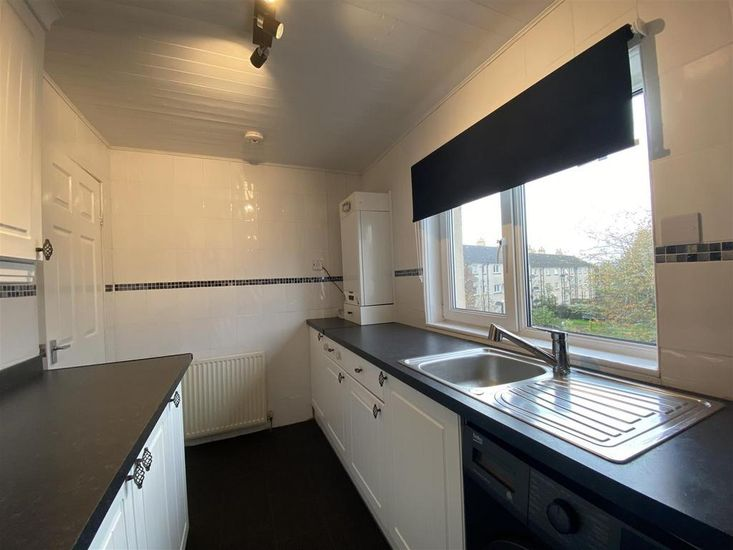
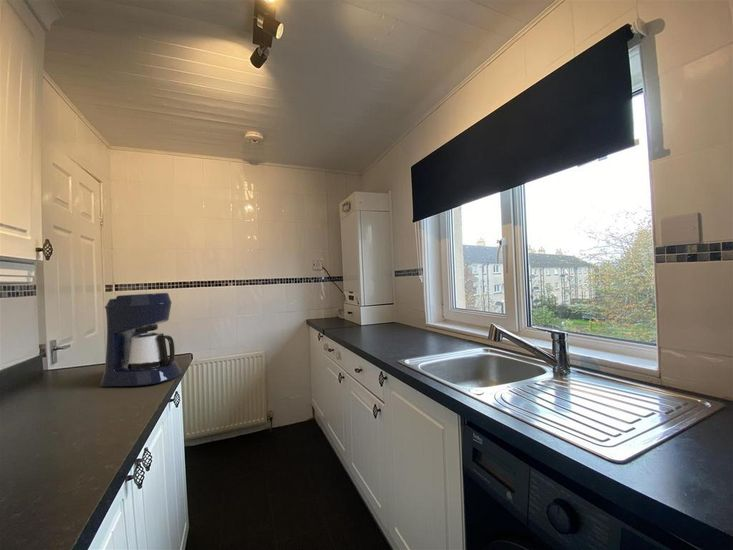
+ coffee maker [100,292,182,387]
